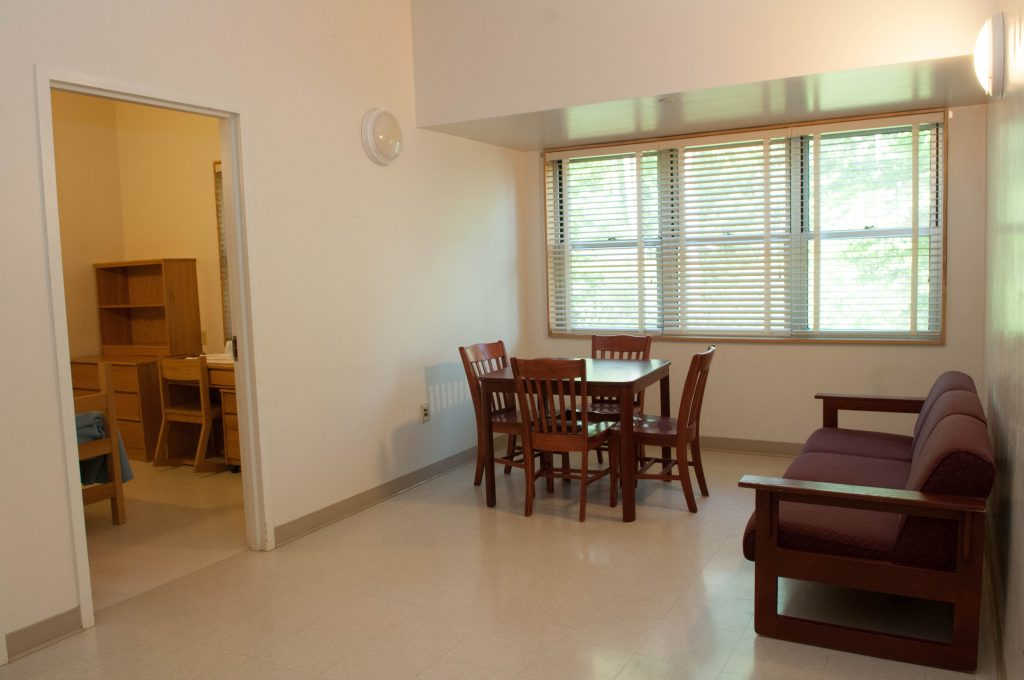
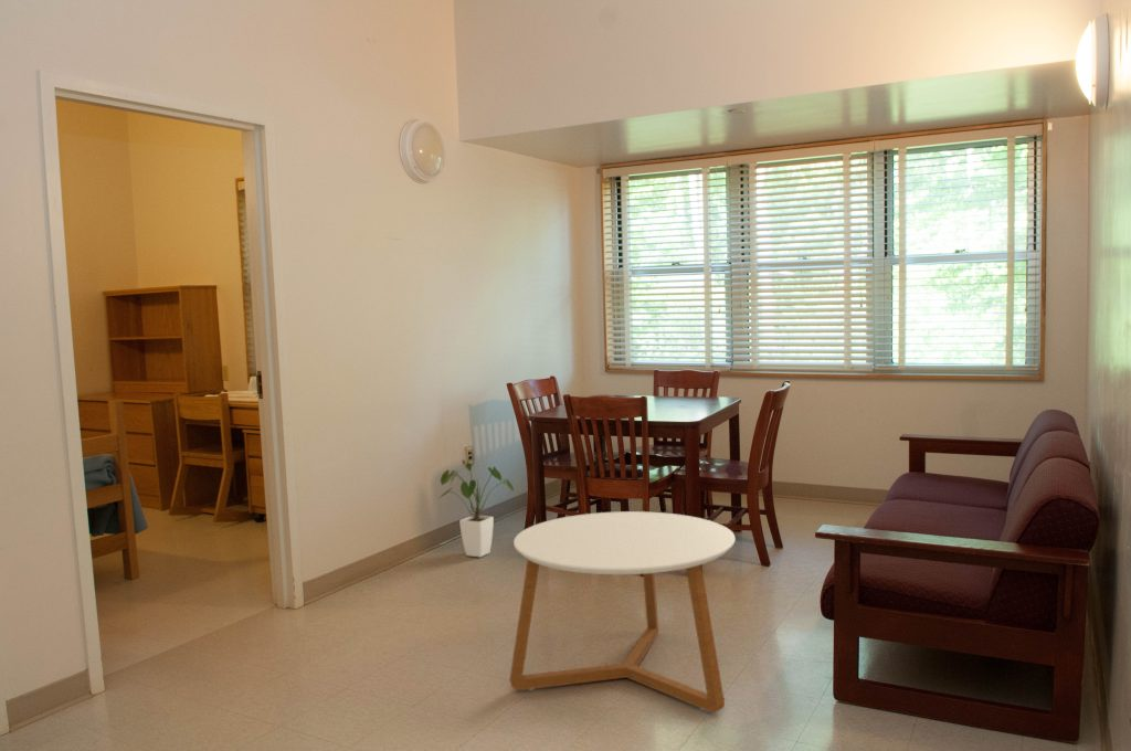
+ house plant [437,459,515,558]
+ coffee table [509,510,737,713]
